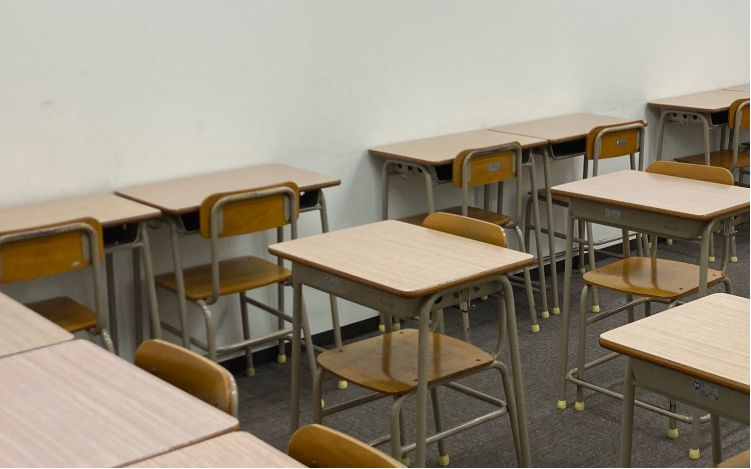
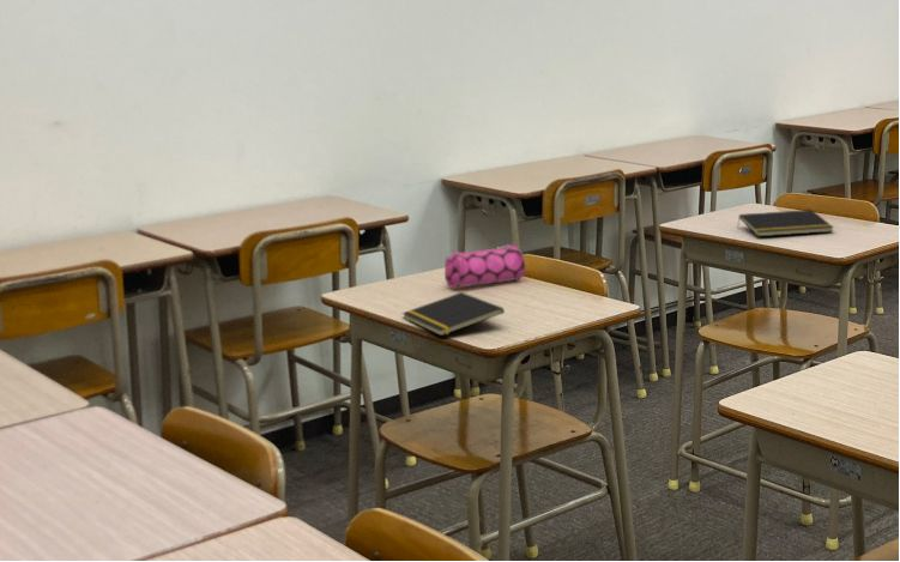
+ pencil case [443,242,526,289]
+ notepad [401,291,506,337]
+ notepad [736,209,835,237]
